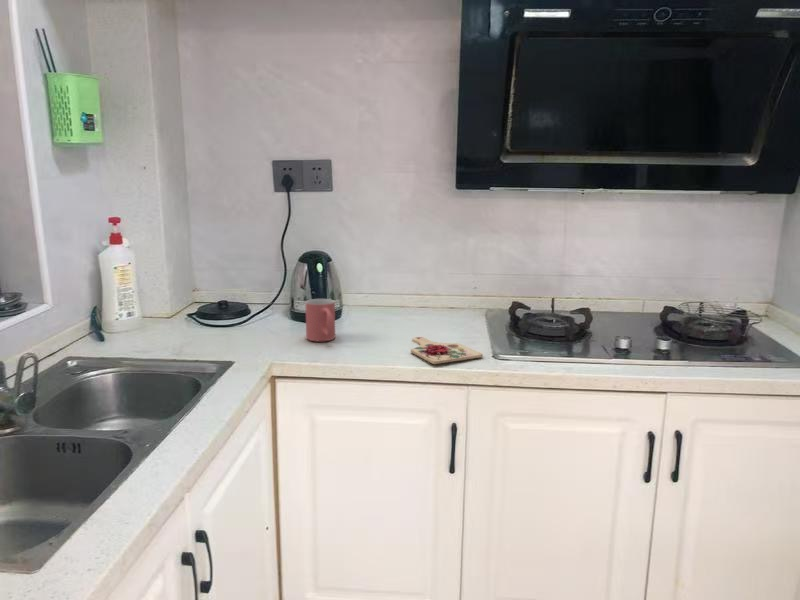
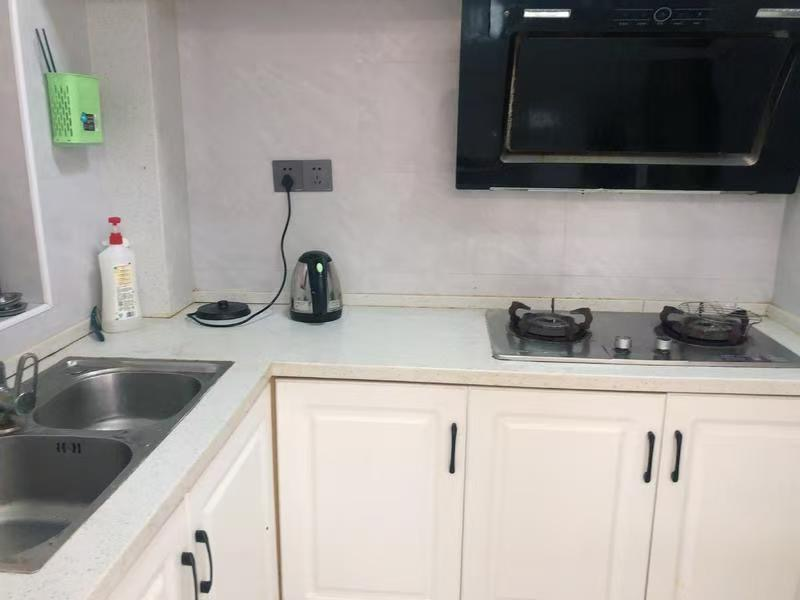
- cutting board [410,336,484,365]
- mug [305,298,336,342]
